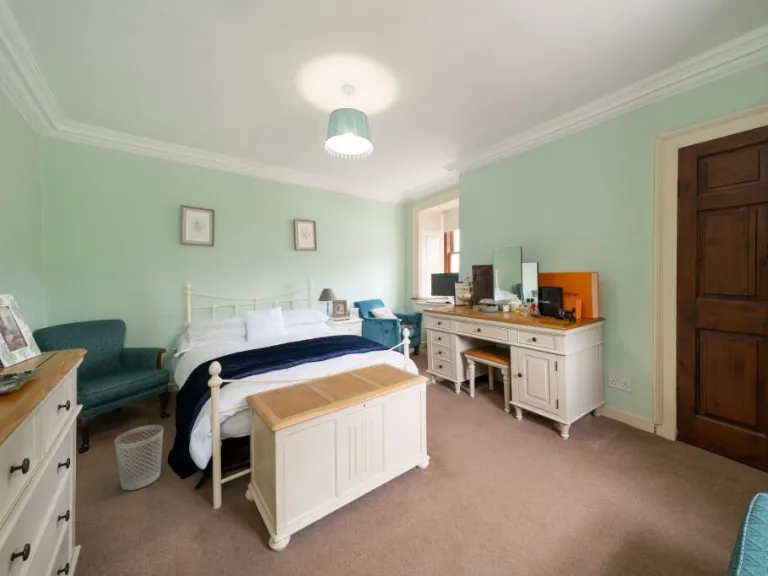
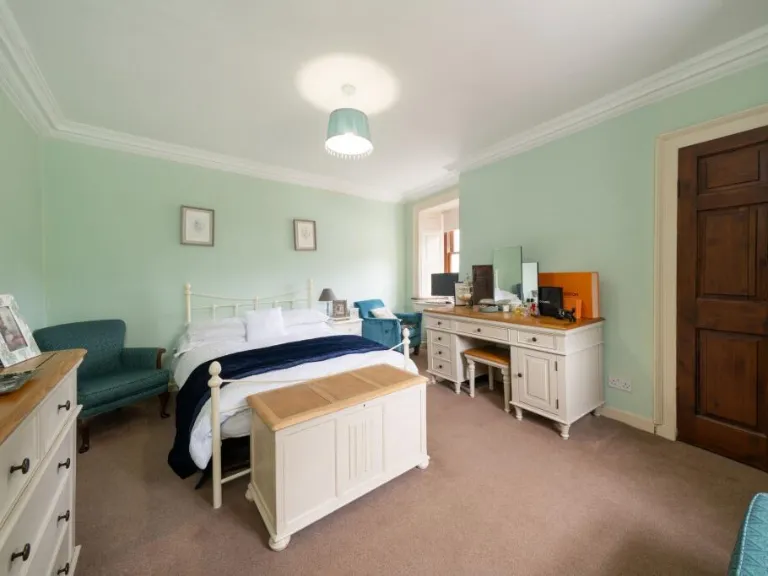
- wastebasket [113,424,164,491]
